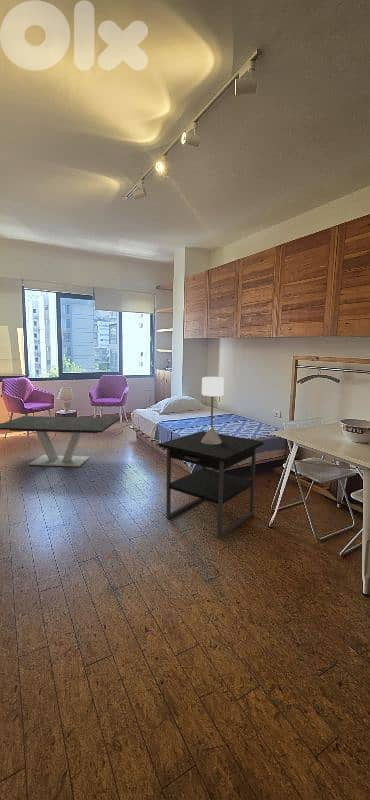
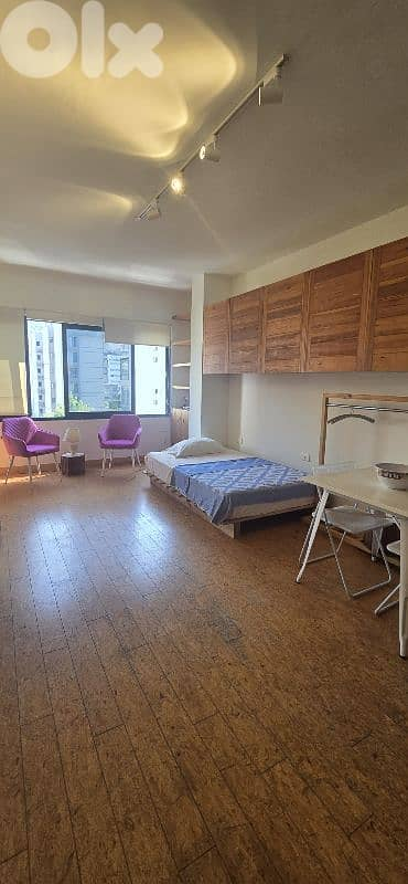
- nightstand [158,430,264,540]
- coffee table [0,415,120,468]
- table lamp [201,376,225,445]
